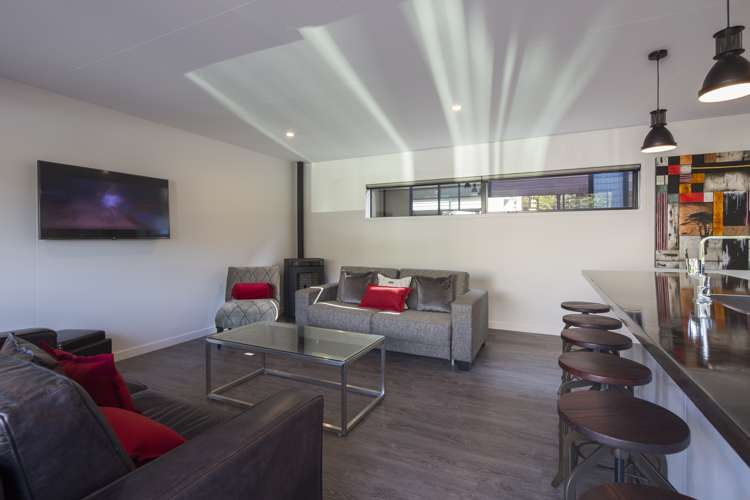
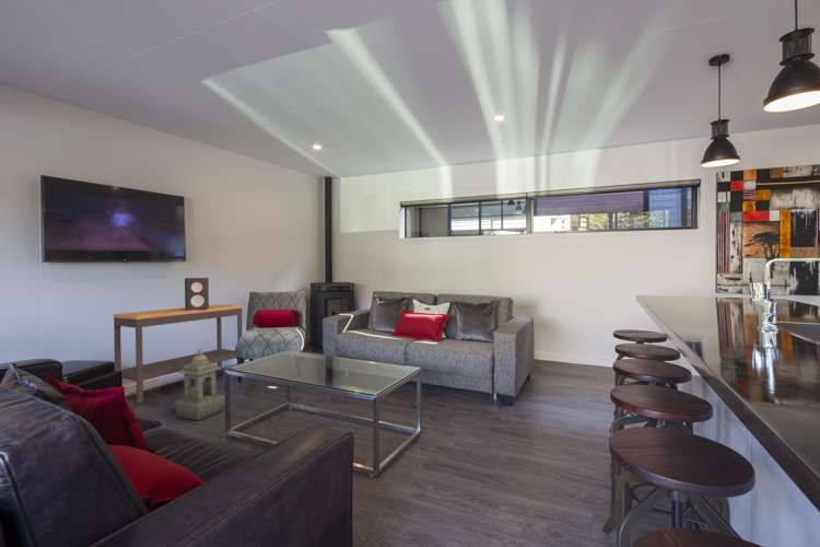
+ console table [113,303,244,405]
+ speaker [184,277,210,311]
+ lantern [175,348,225,421]
